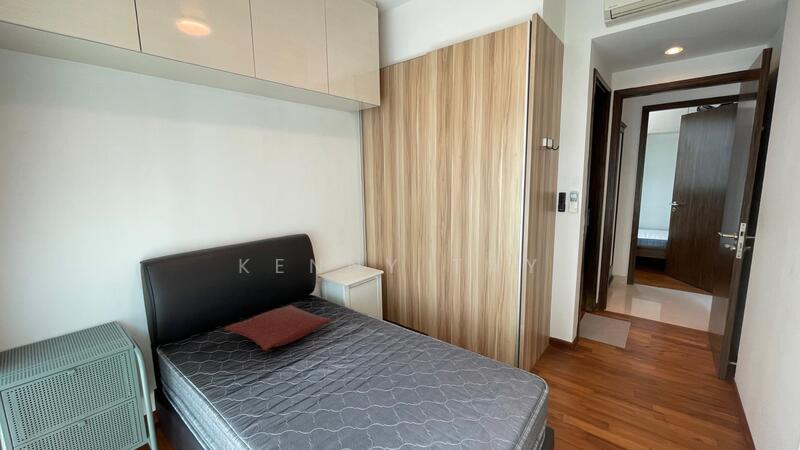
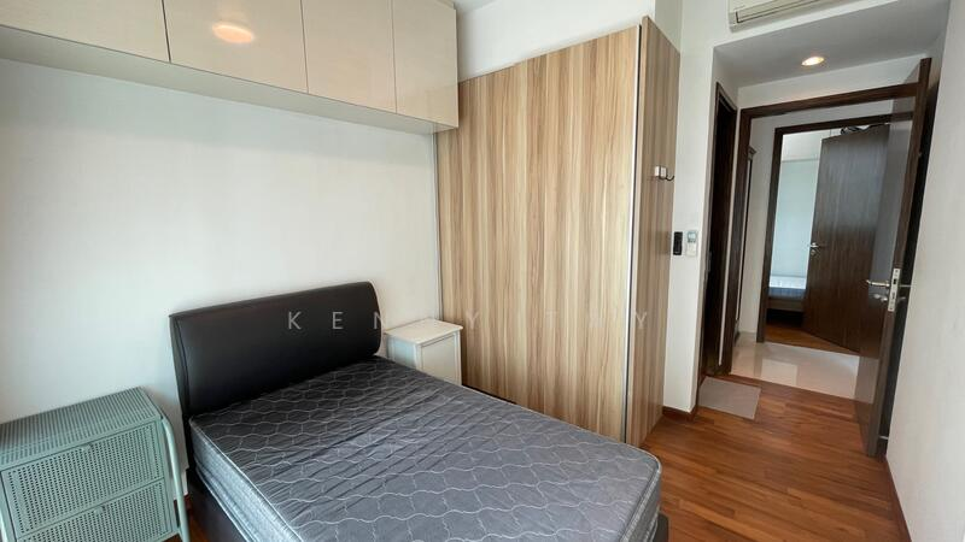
- pillow [224,304,334,351]
